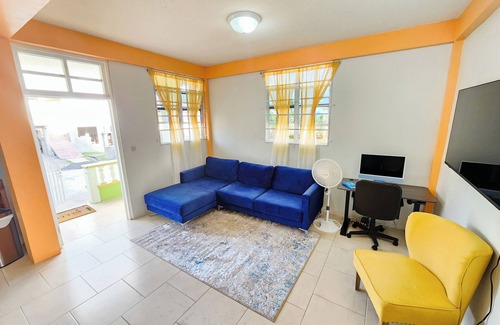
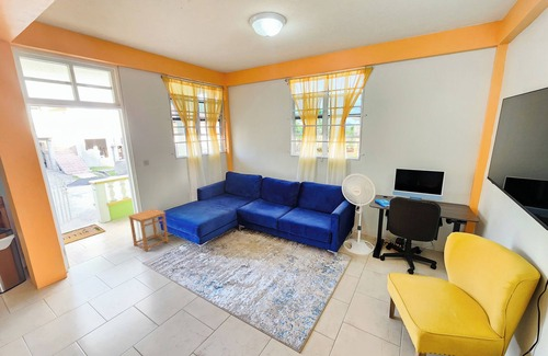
+ side table [127,208,170,253]
